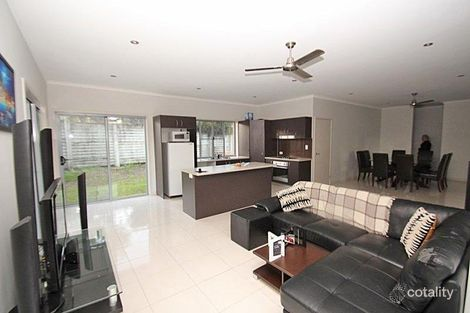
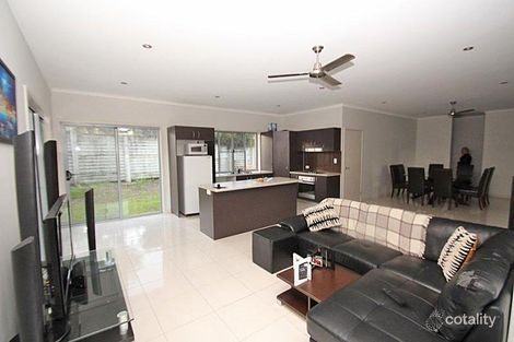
+ remote control [379,287,408,308]
